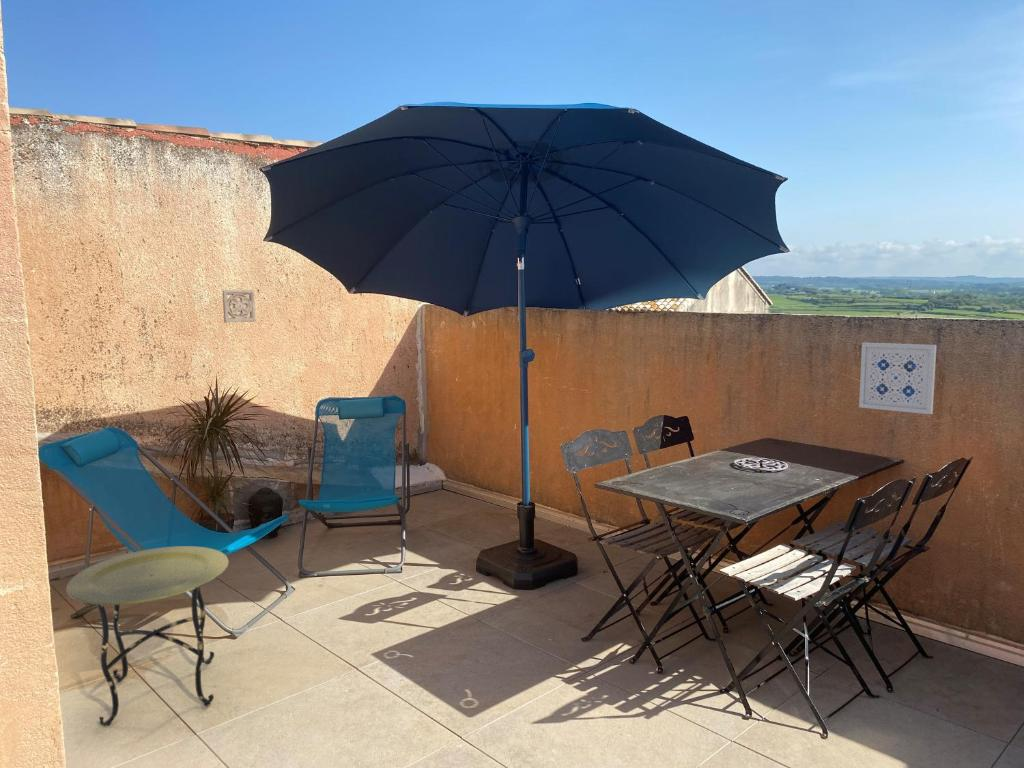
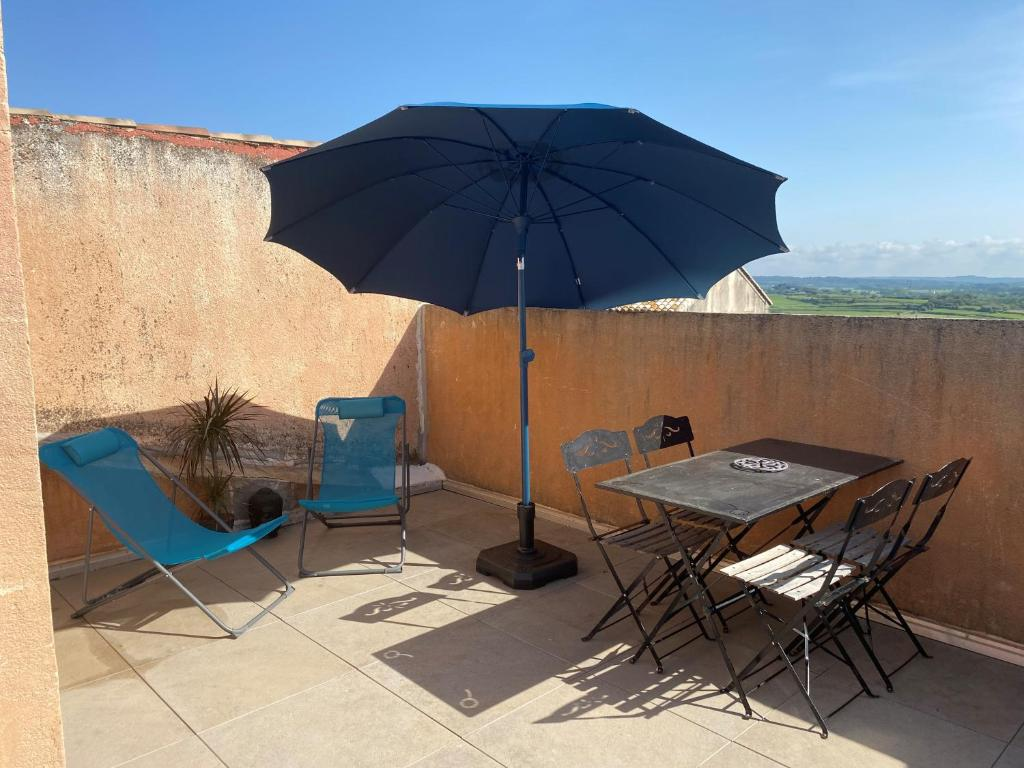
- wall art [858,342,937,415]
- wall ornament [221,289,256,324]
- side table [65,545,230,728]
